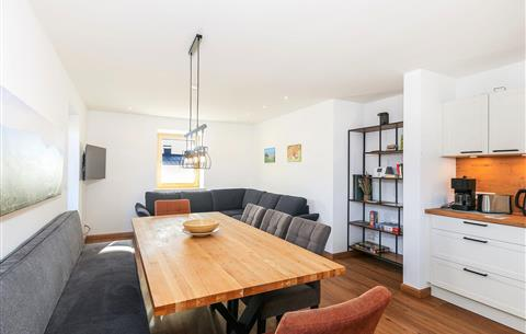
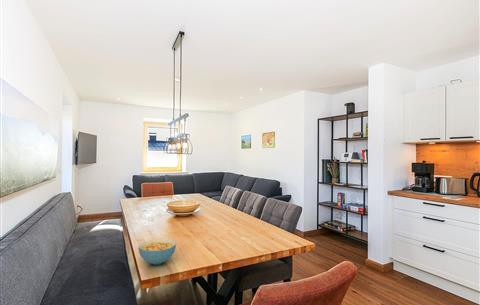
+ cereal bowl [137,237,177,266]
